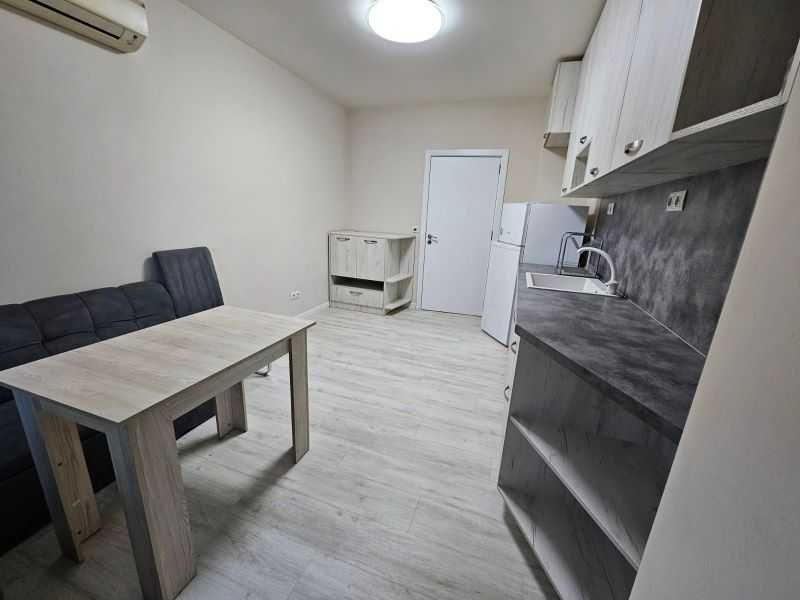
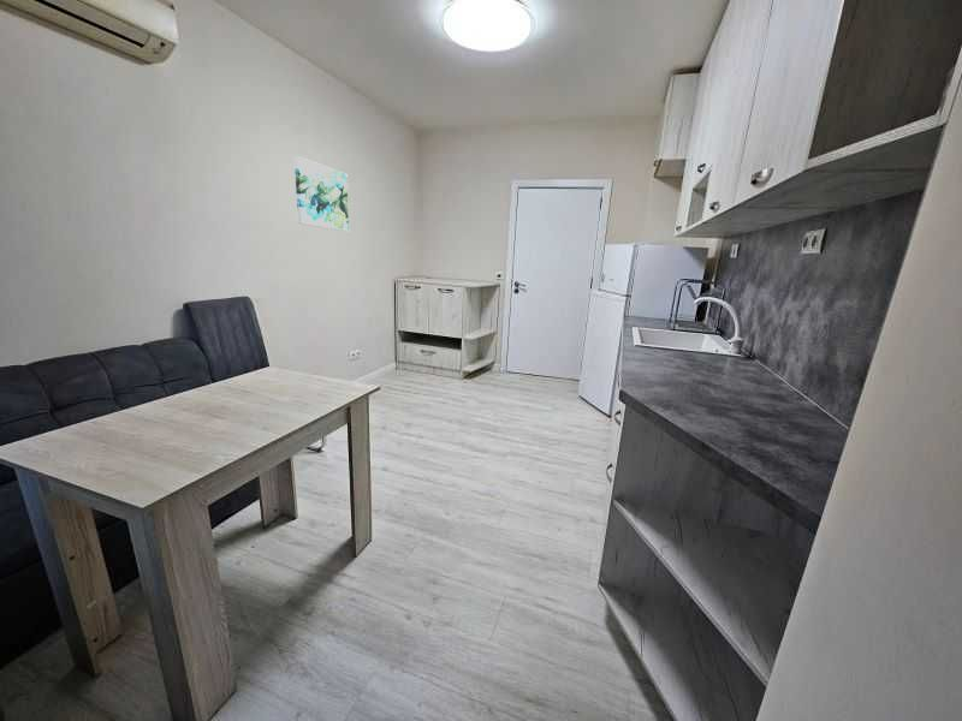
+ wall art [293,155,350,232]
